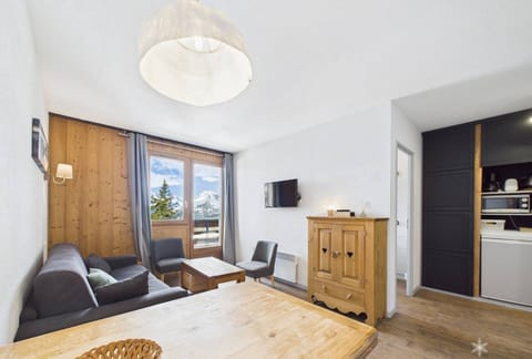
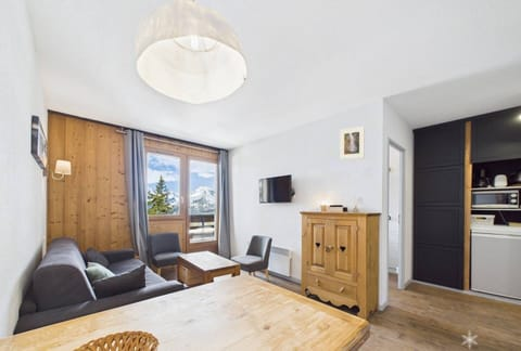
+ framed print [339,126,366,160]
